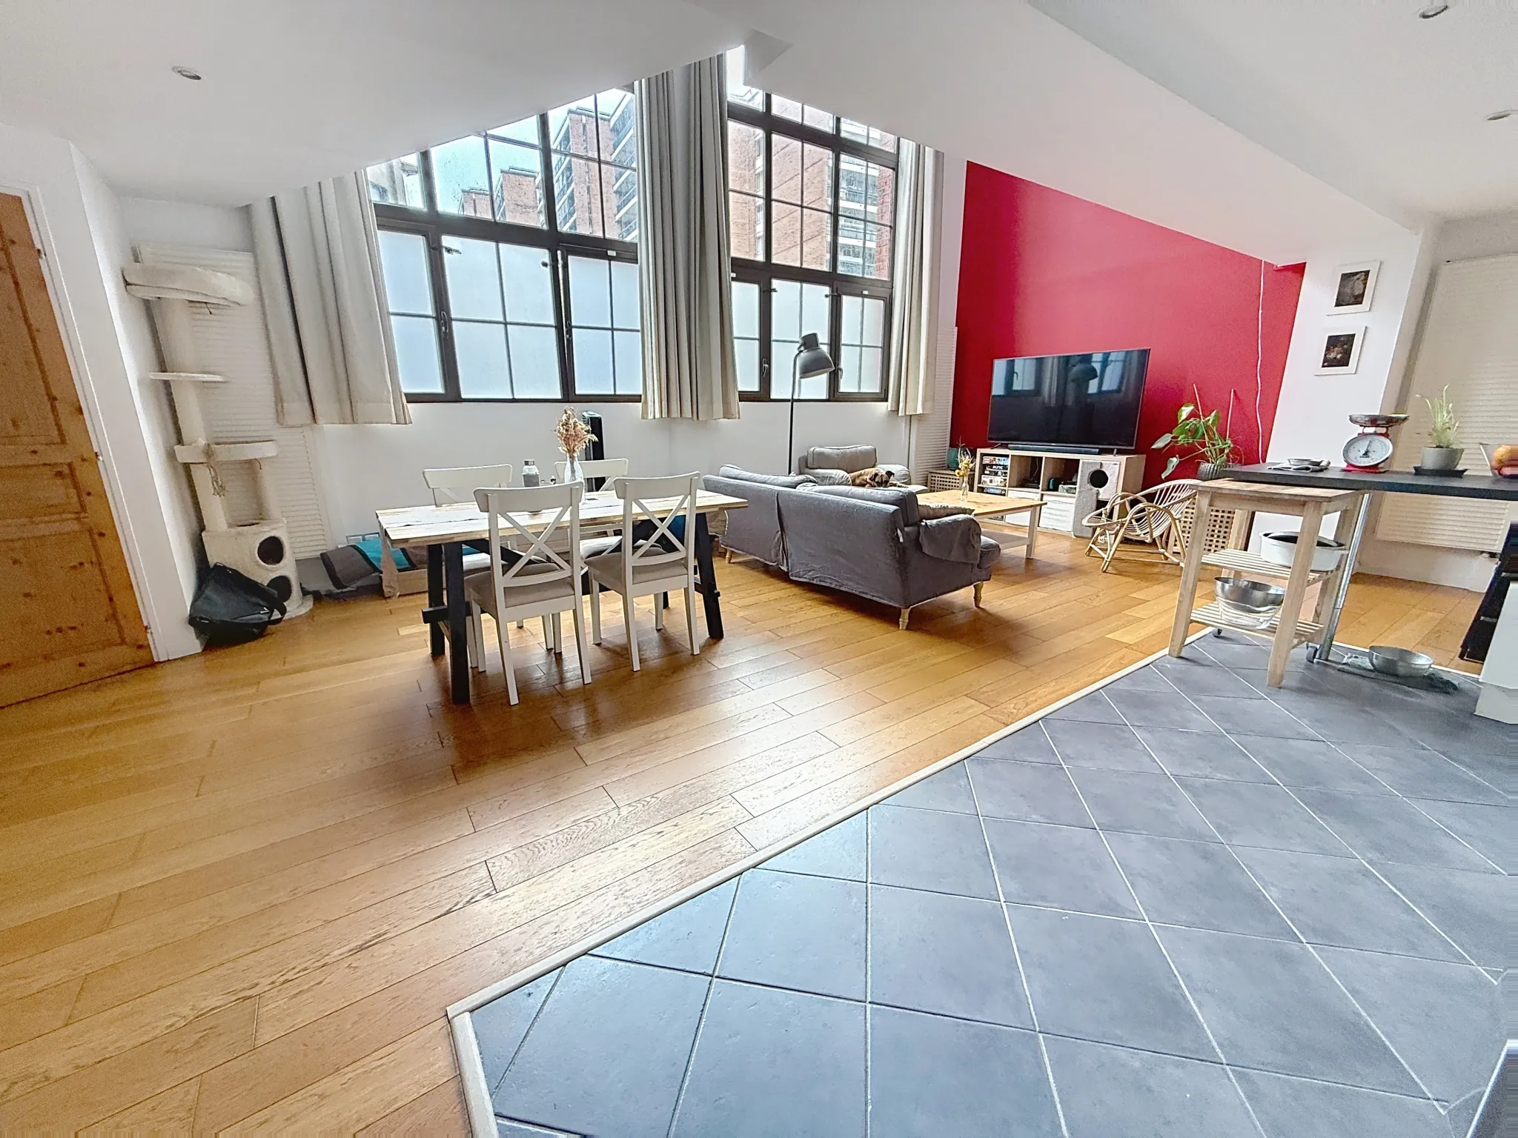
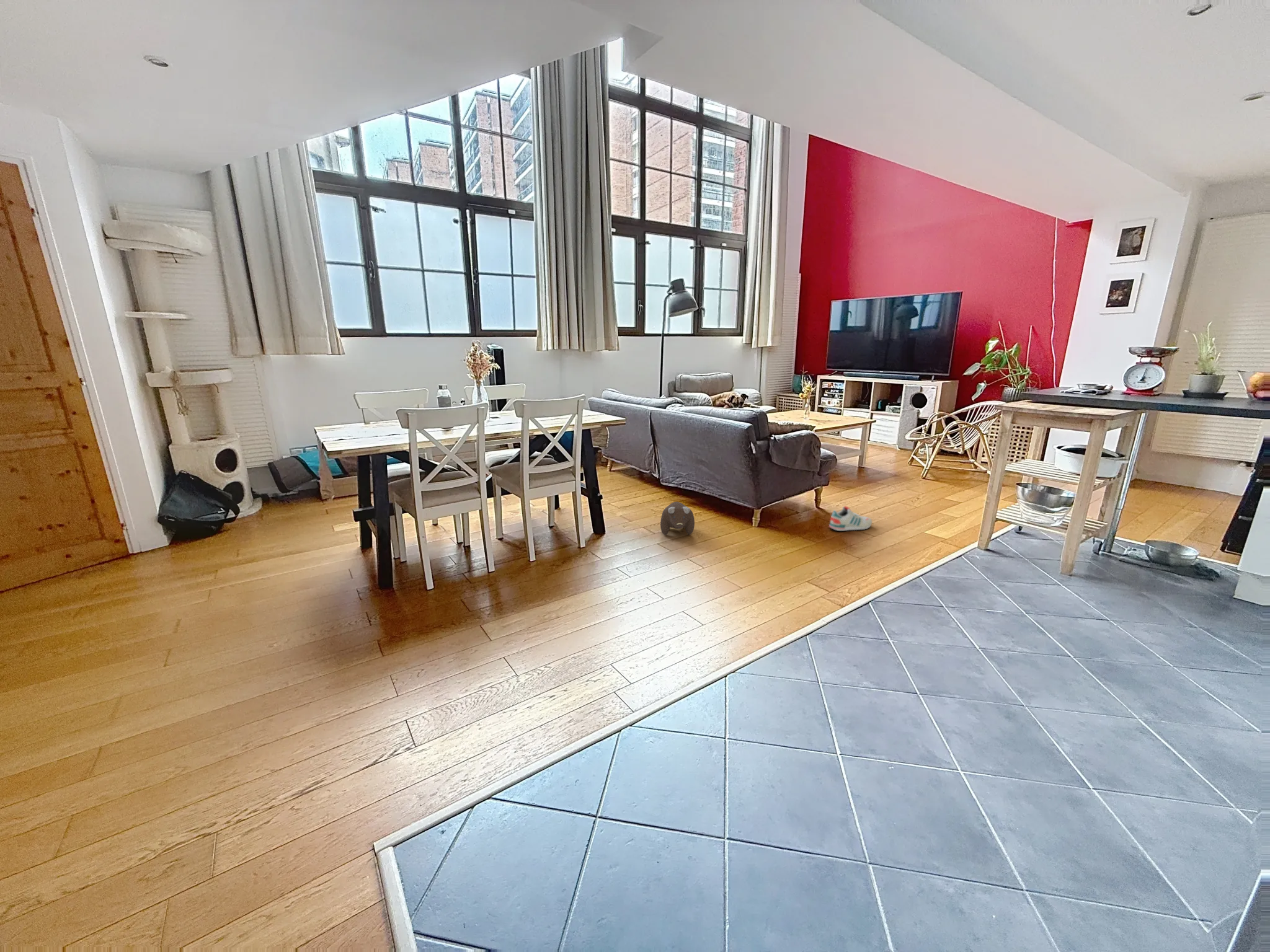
+ shoe [828,506,873,532]
+ plush toy [660,501,695,536]
